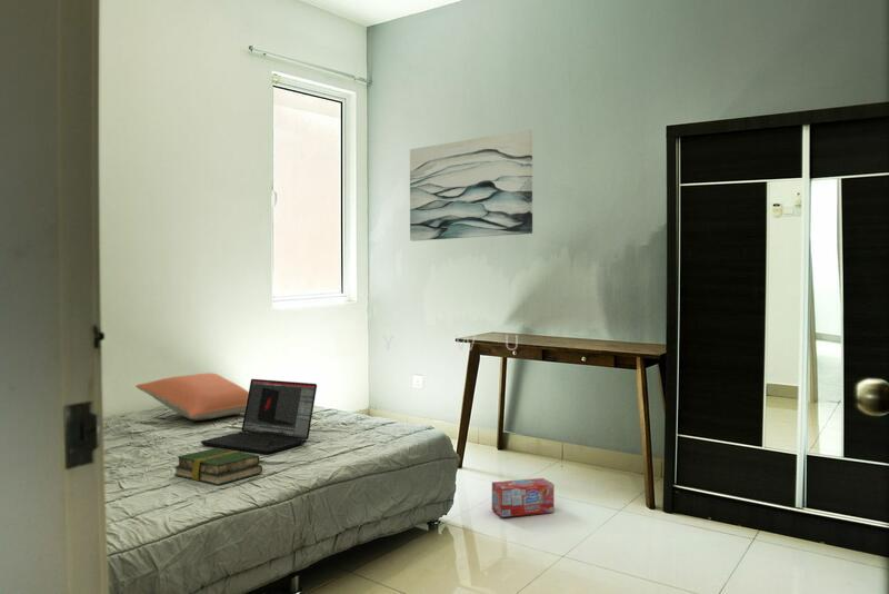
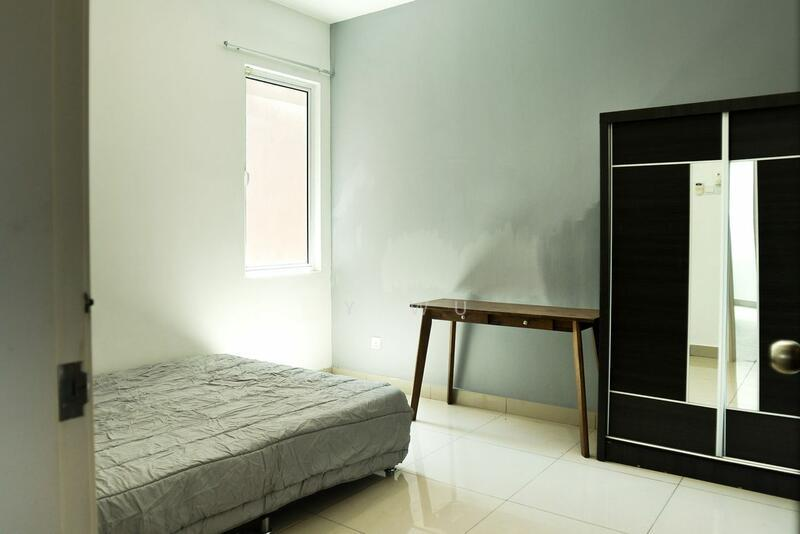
- book [173,447,263,486]
- laptop [200,378,318,455]
- wall art [409,129,533,242]
- pillow [134,372,249,422]
- box [491,477,556,518]
